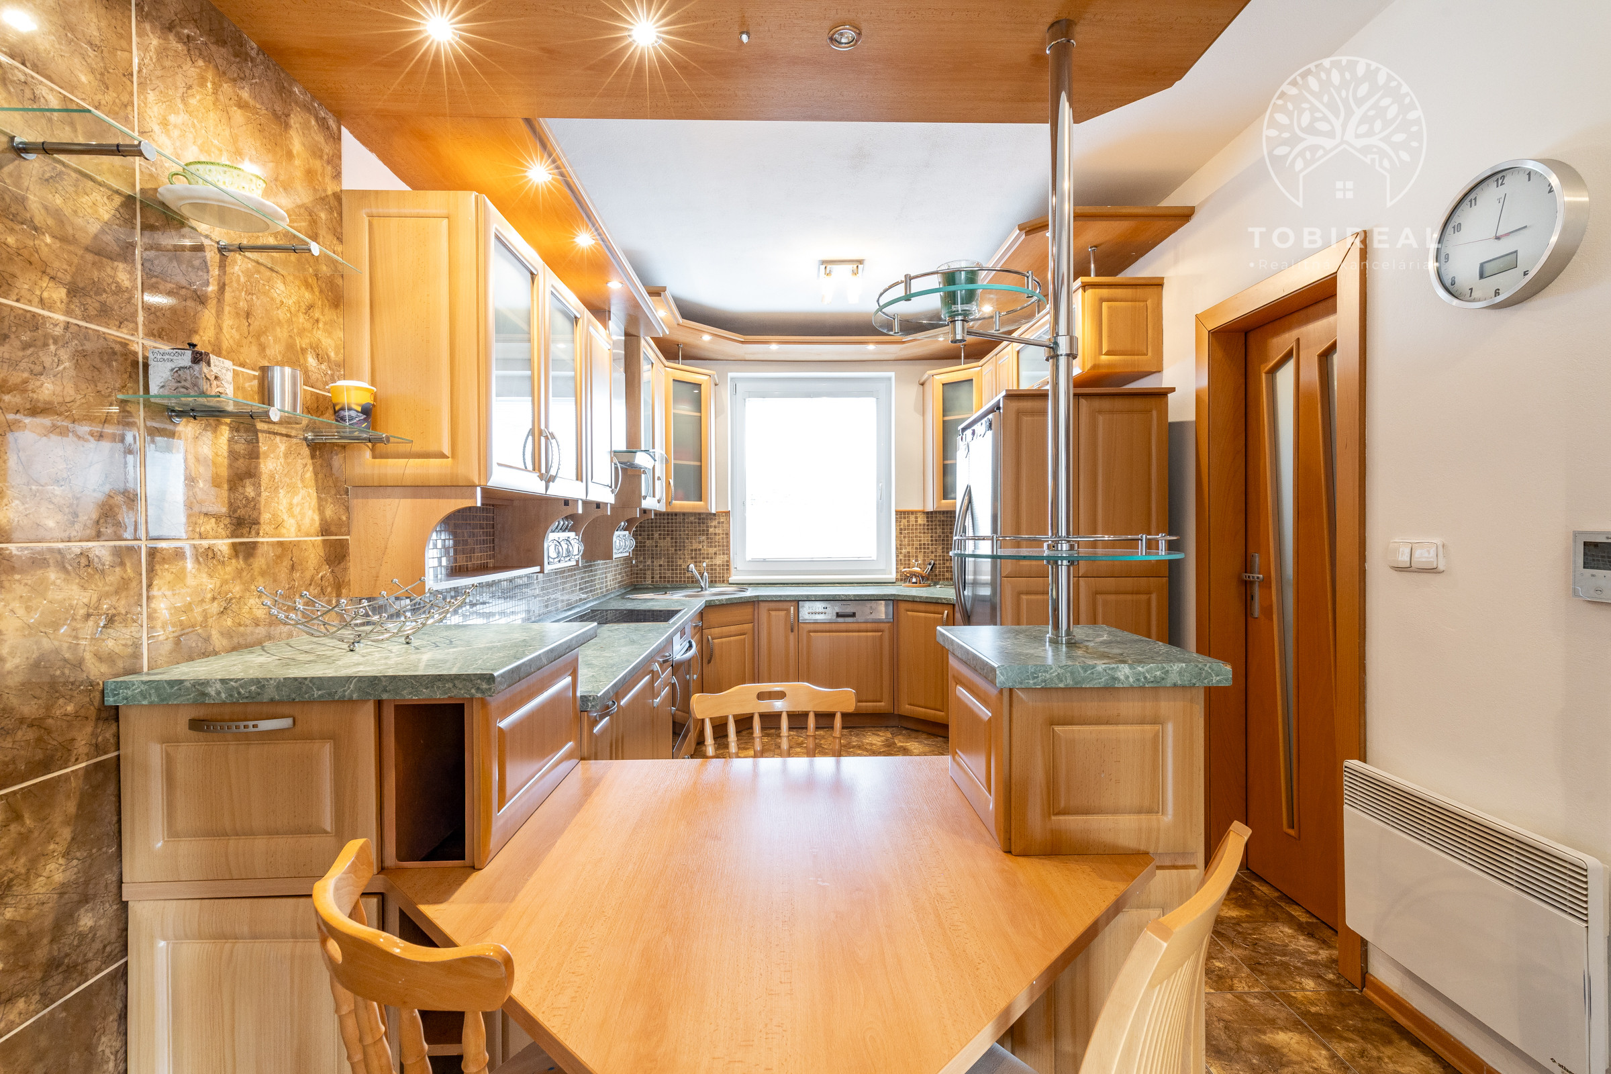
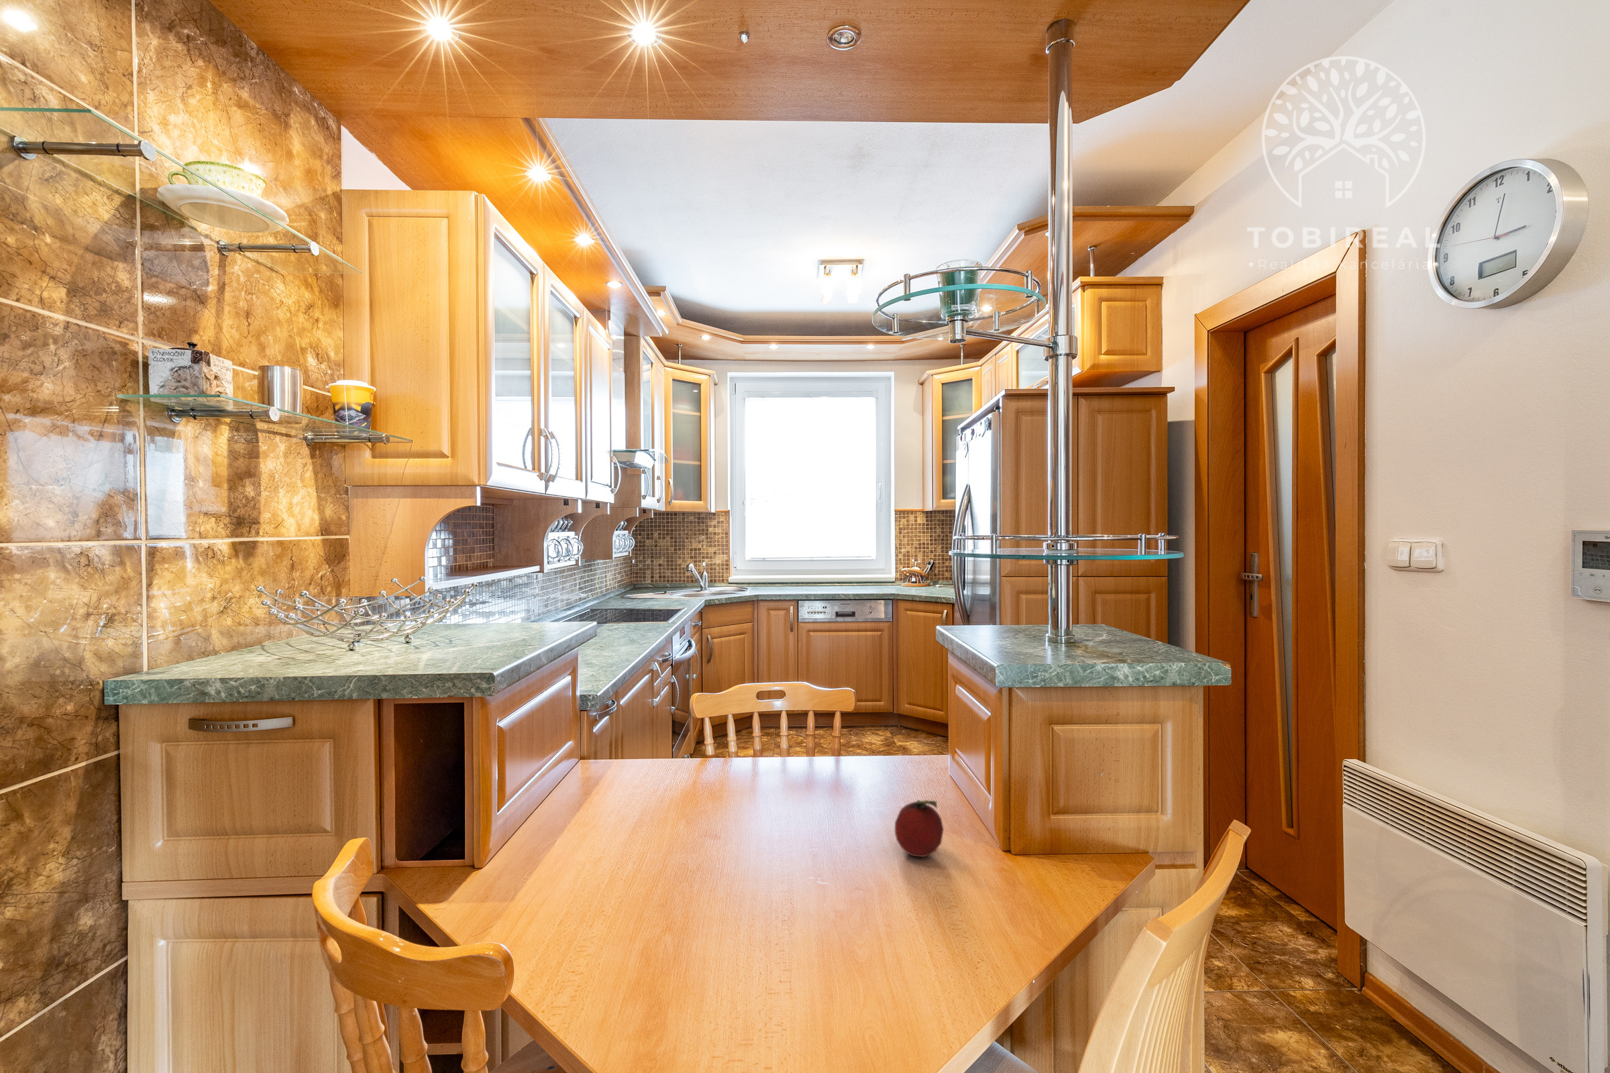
+ fruit [894,800,944,857]
